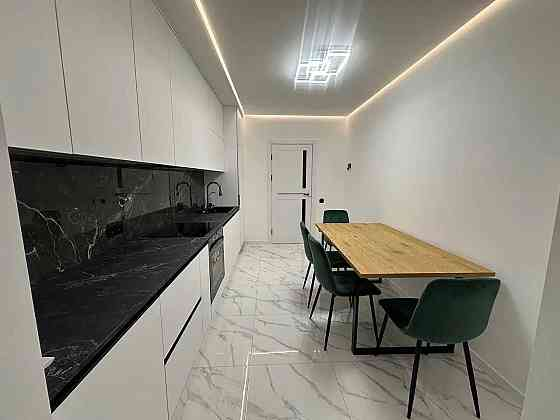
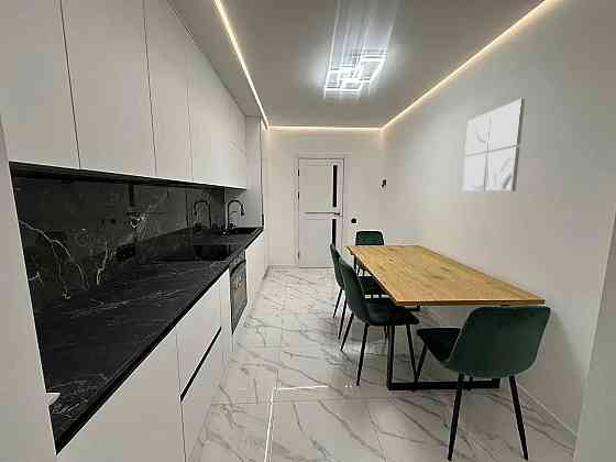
+ wall art [462,98,526,193]
